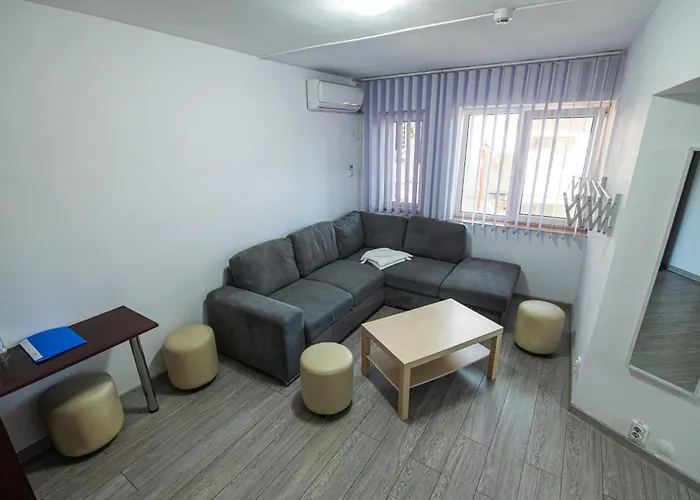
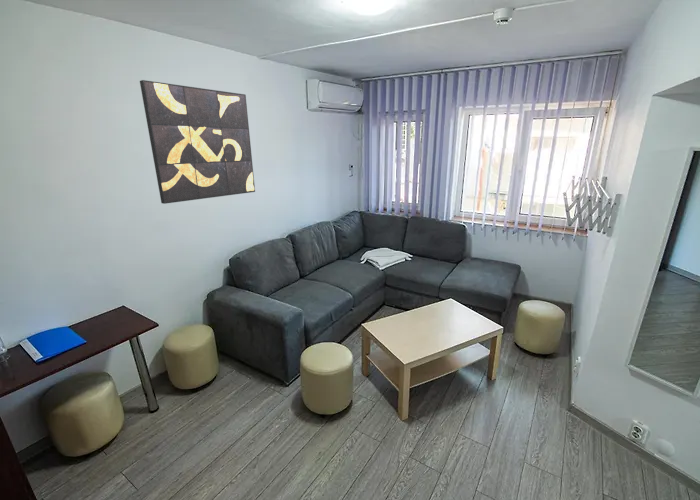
+ wall art [139,79,256,205]
